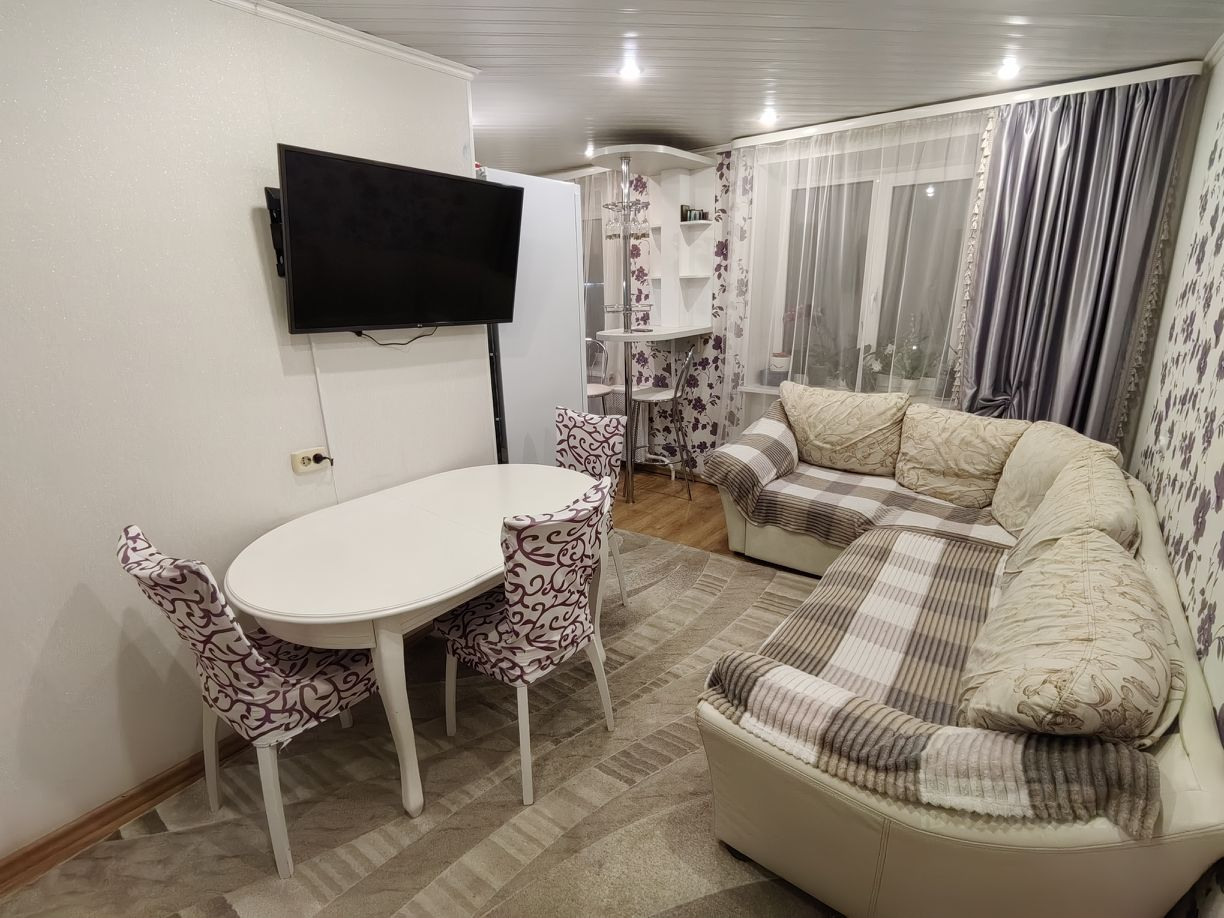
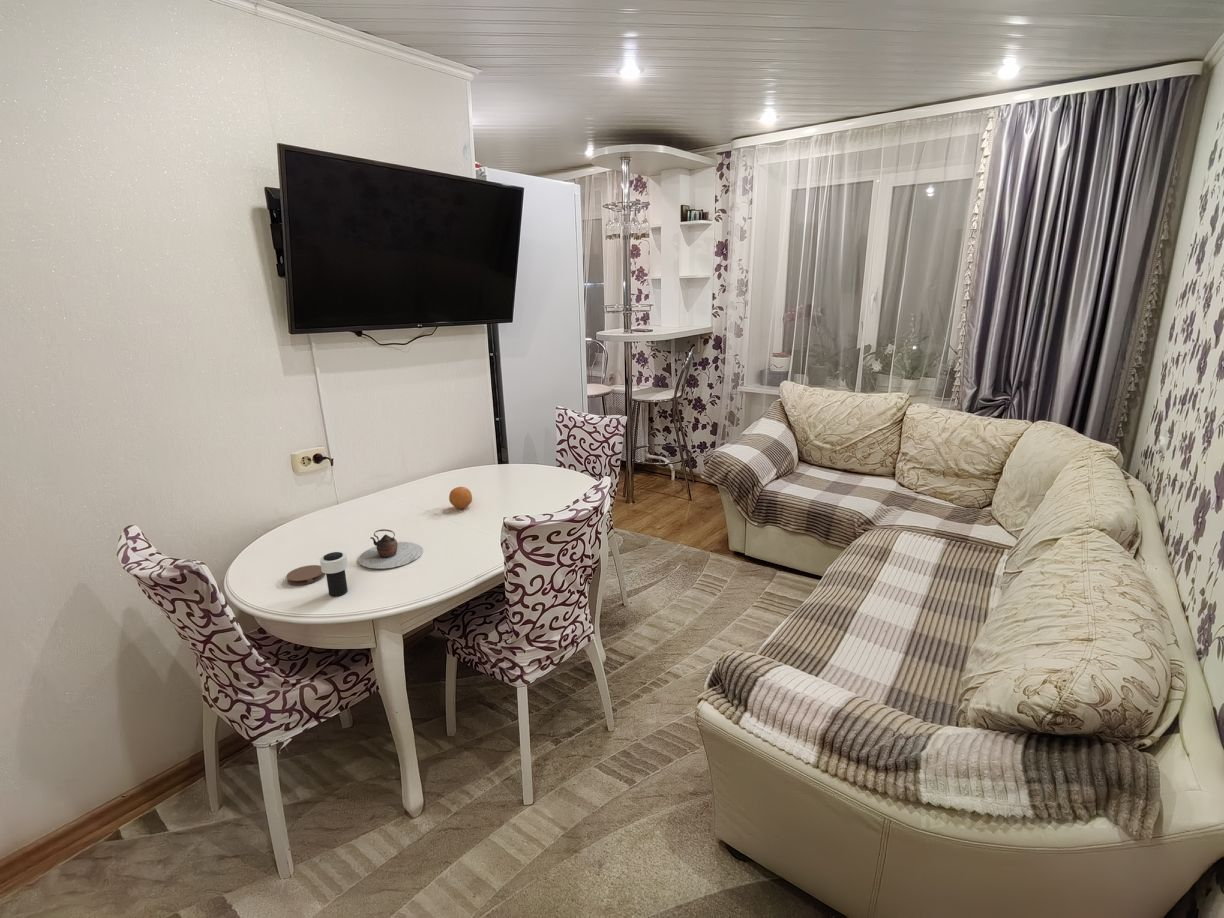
+ fruit [448,486,473,510]
+ teapot [357,528,424,569]
+ coaster [285,564,326,586]
+ cup [319,551,349,597]
